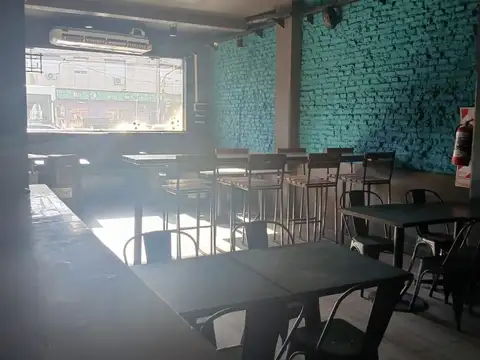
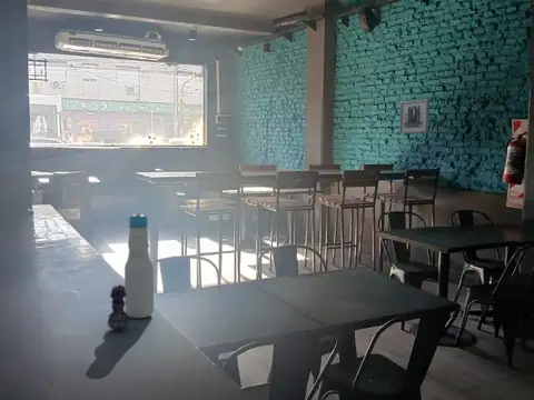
+ bottle [123,212,155,319]
+ flower [106,283,130,331]
+ wall art [398,98,431,134]
